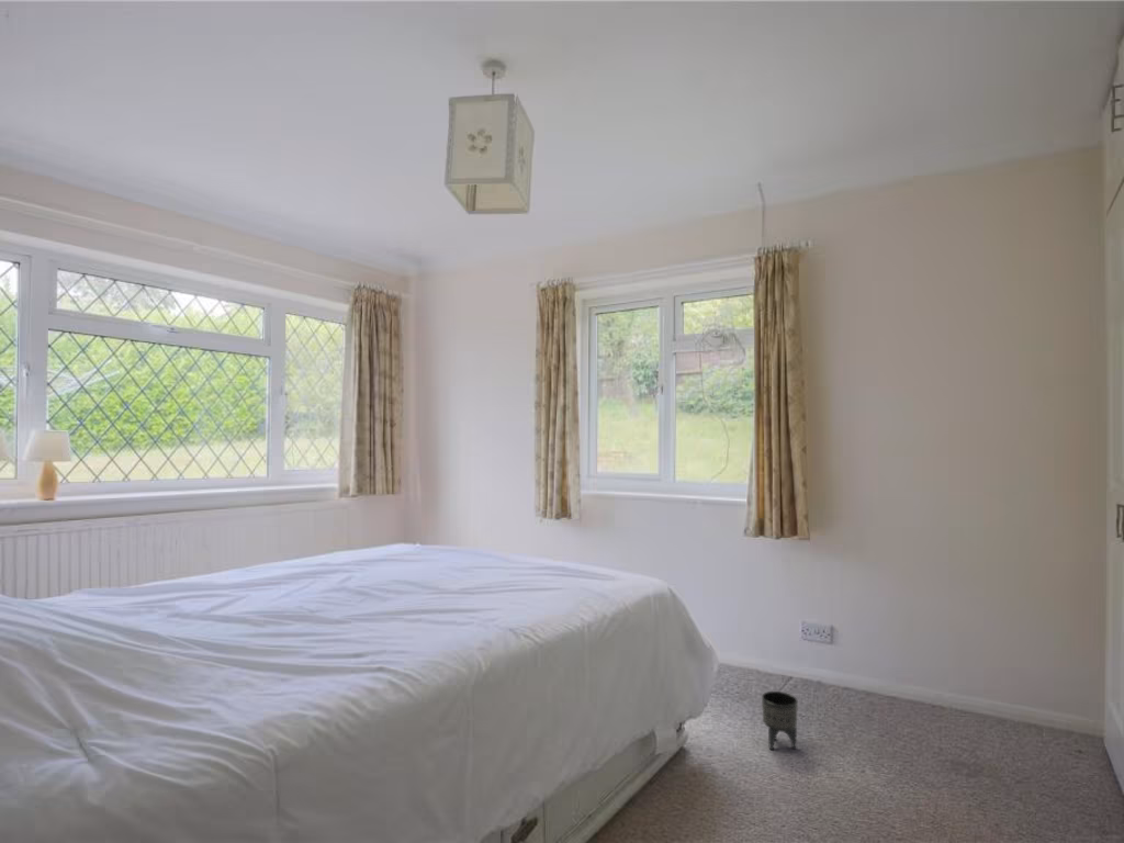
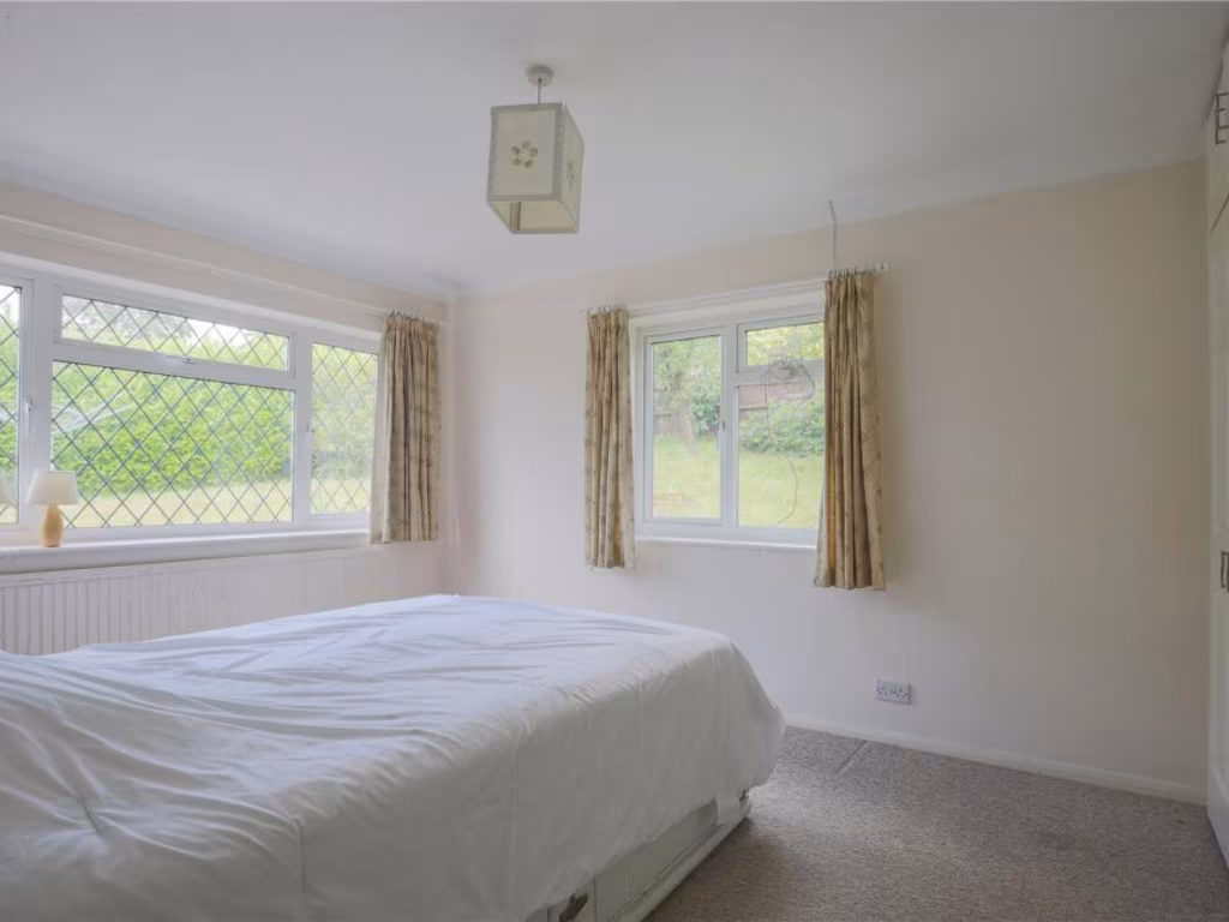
- planter [761,690,799,751]
